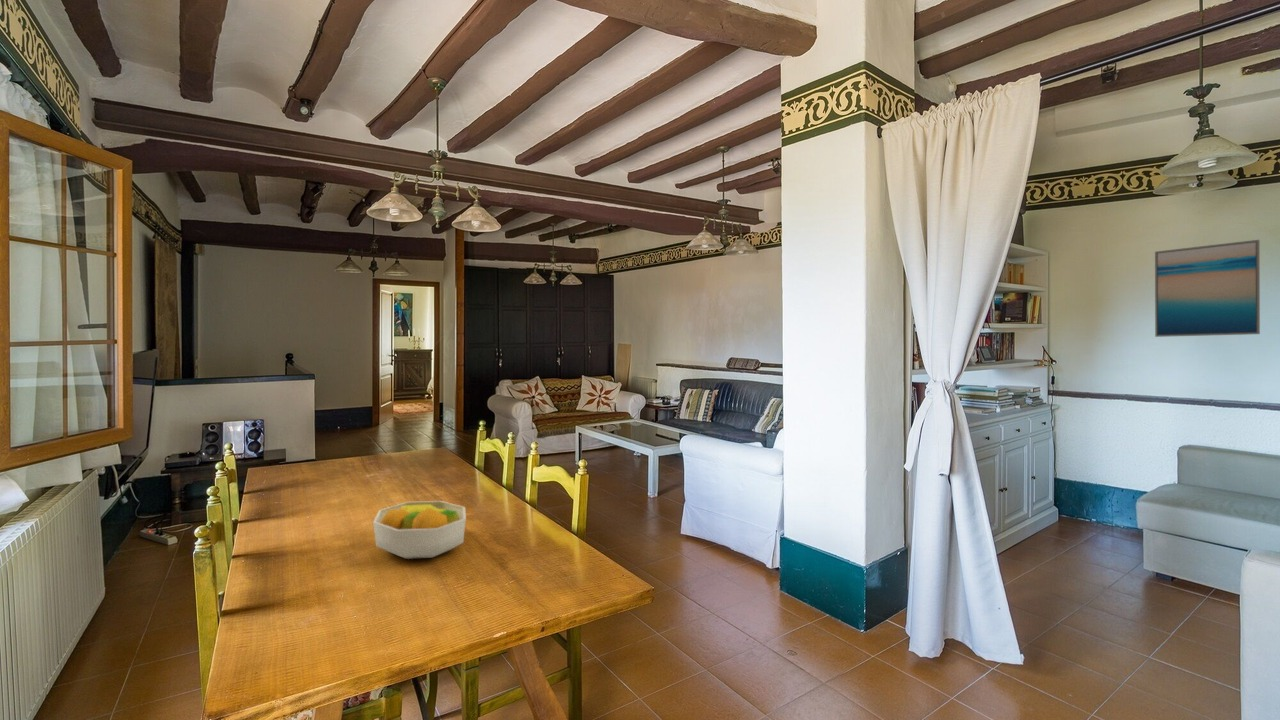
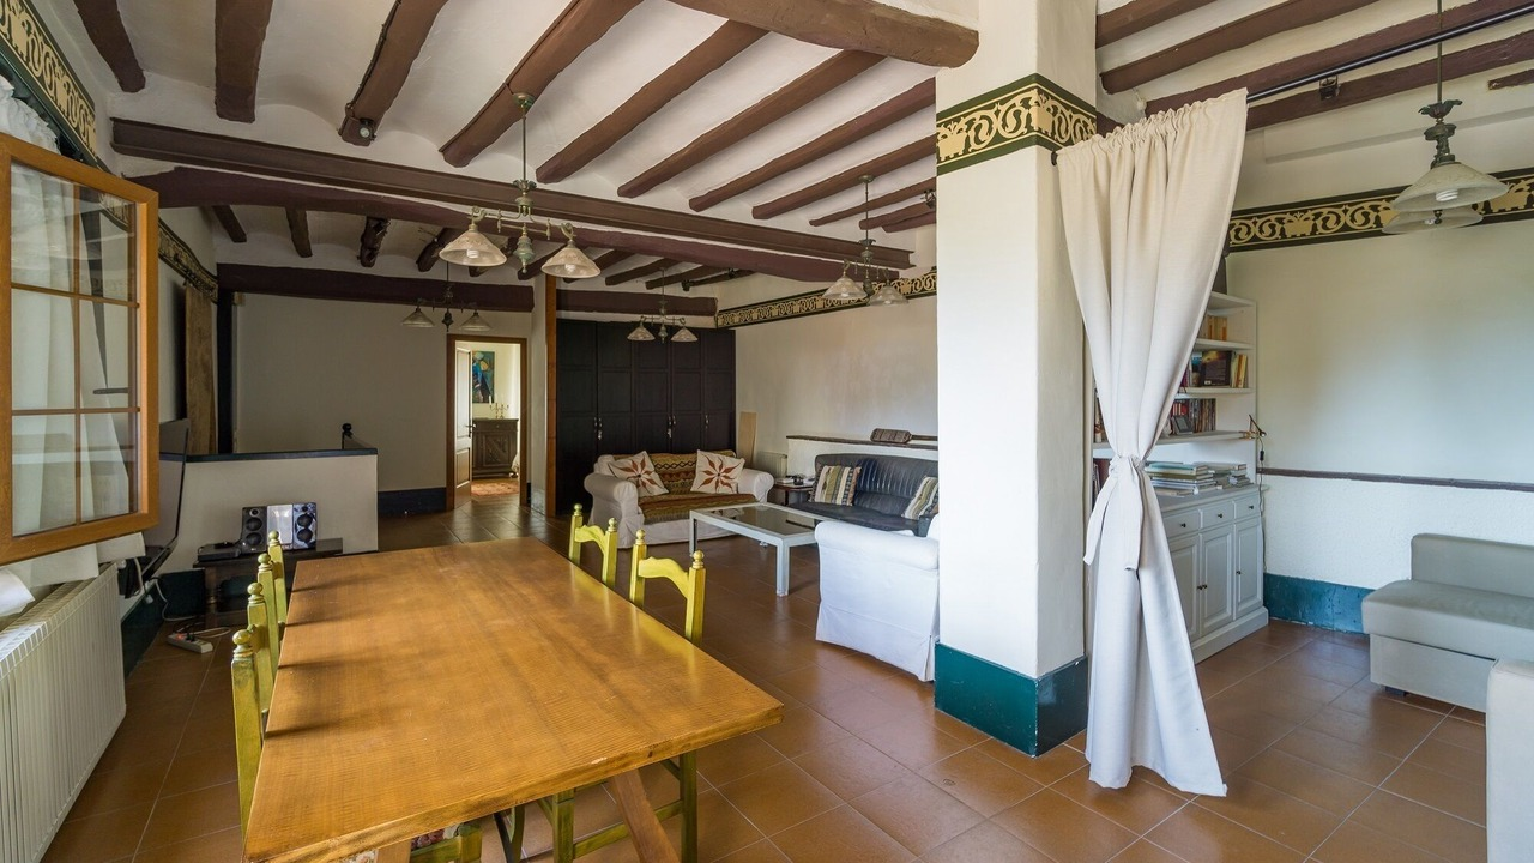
- wall art [1154,239,1261,338]
- fruit bowl [372,500,467,560]
